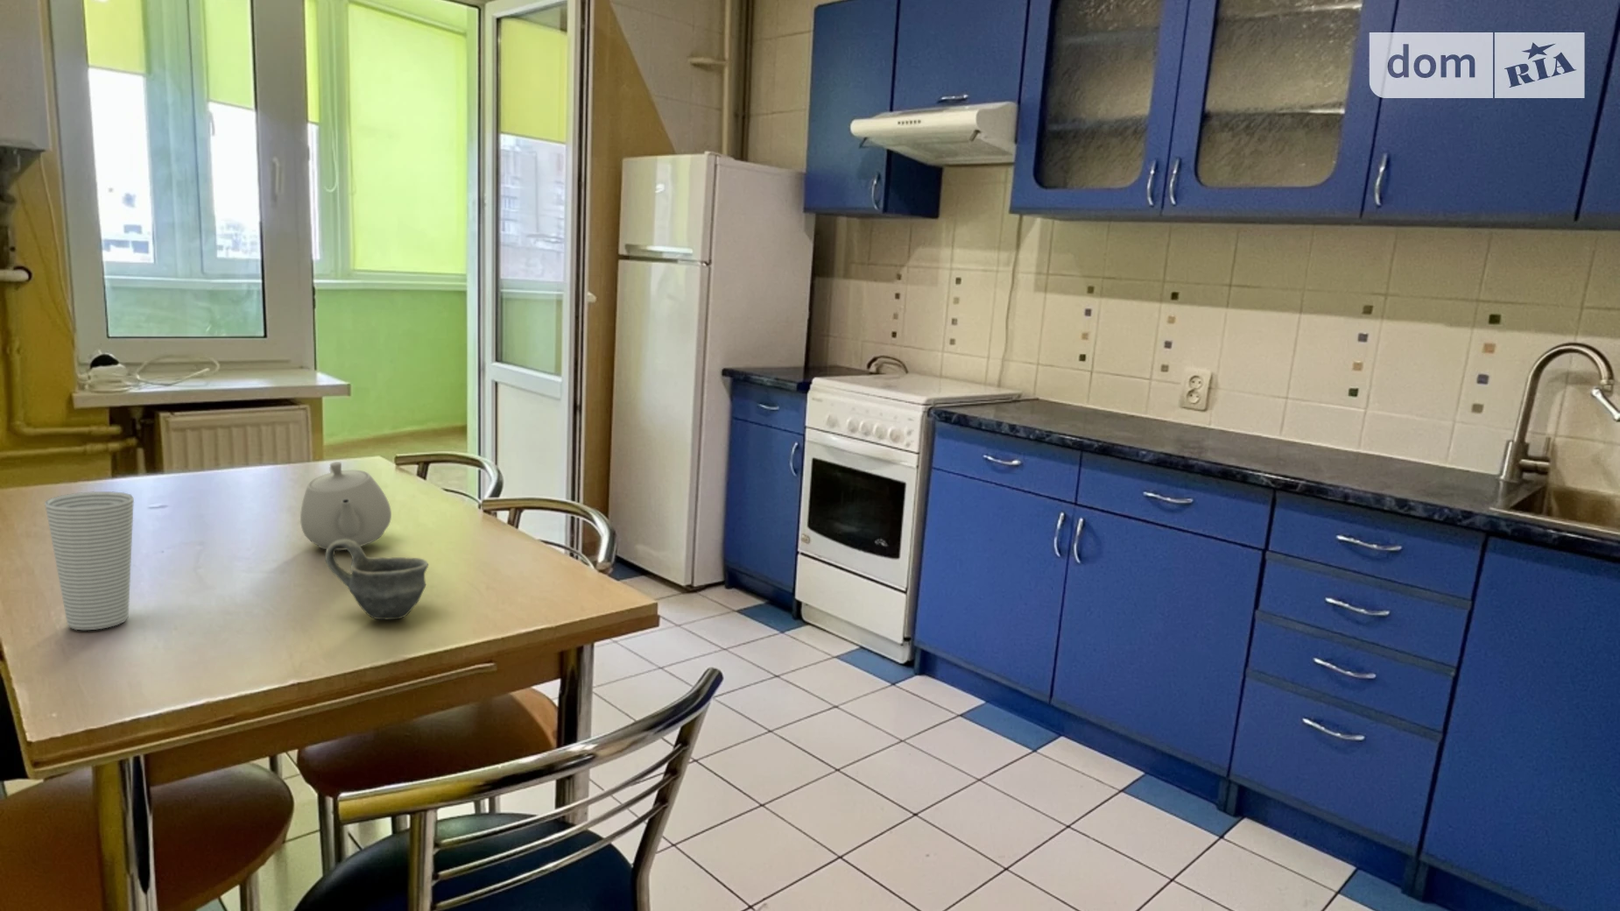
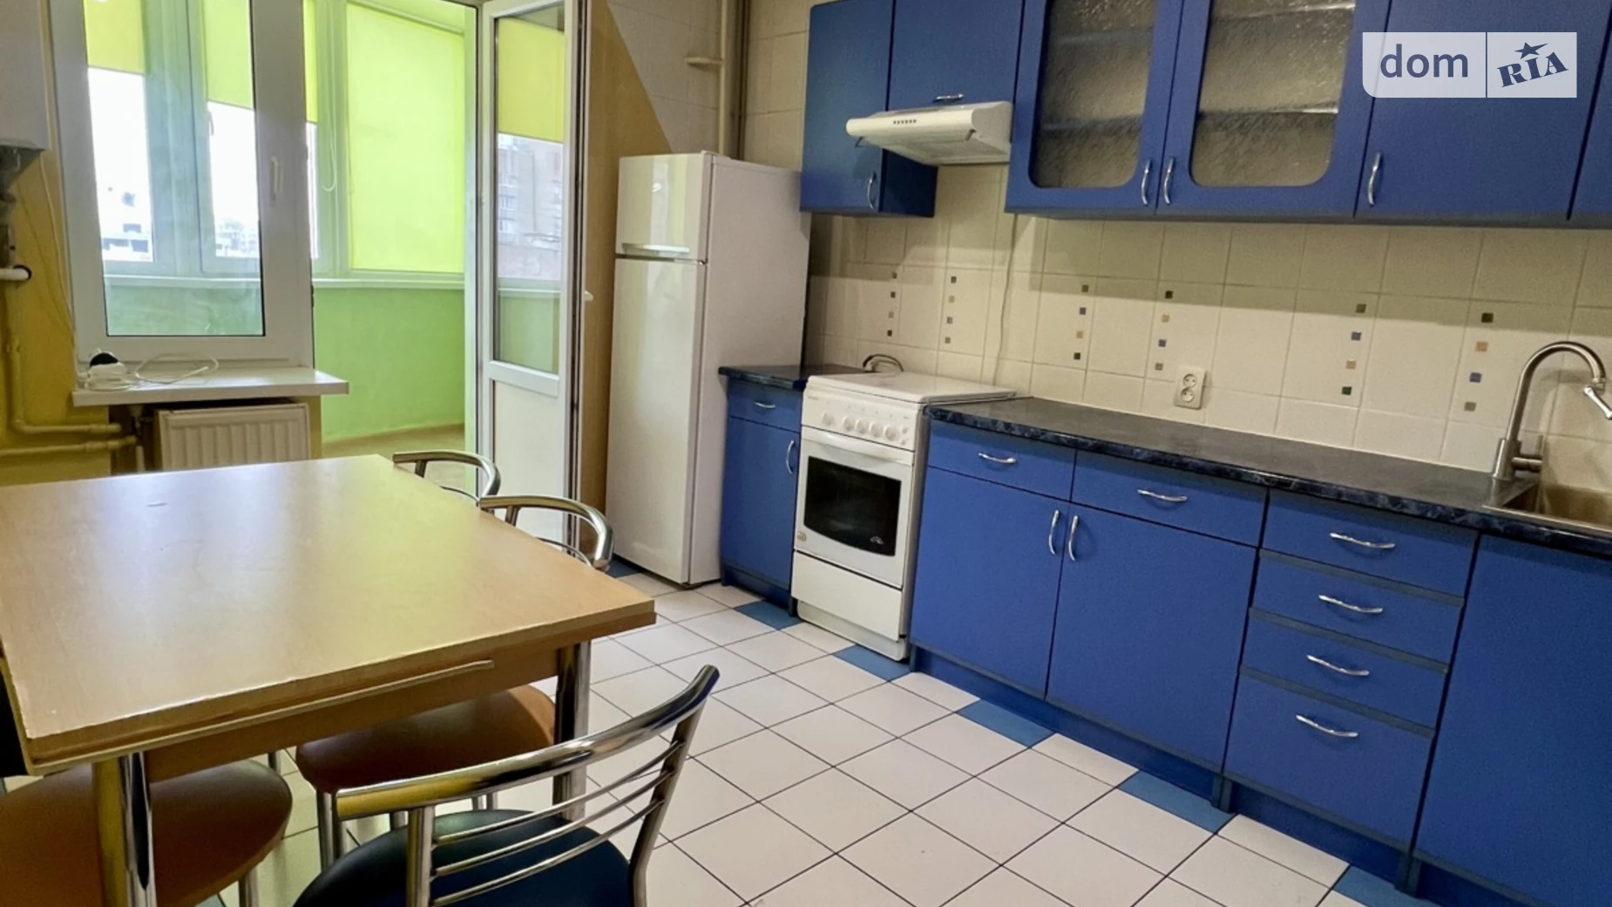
- cup [43,491,135,631]
- cup [324,539,429,621]
- teapot [299,461,393,551]
